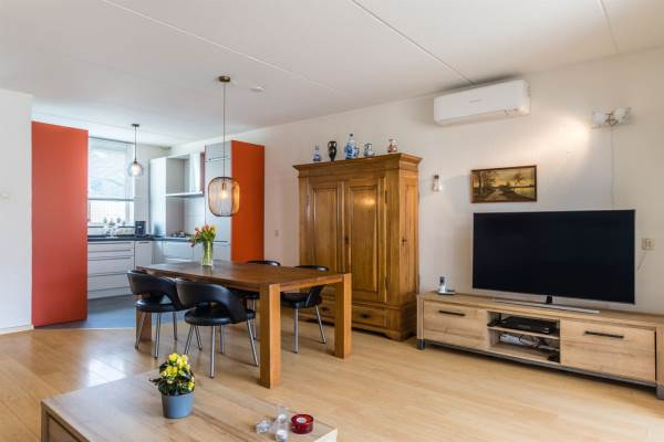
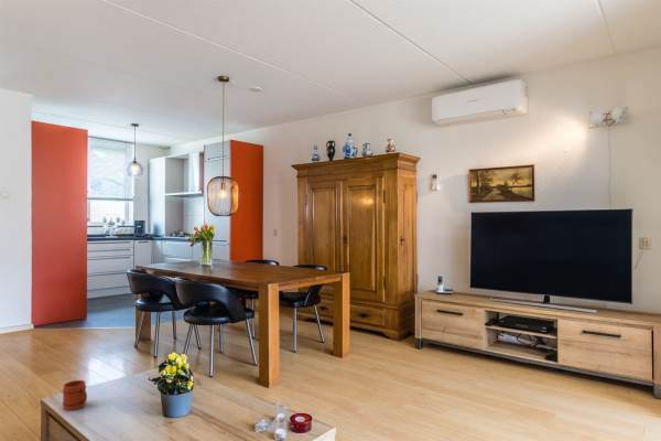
+ mug [62,379,88,411]
